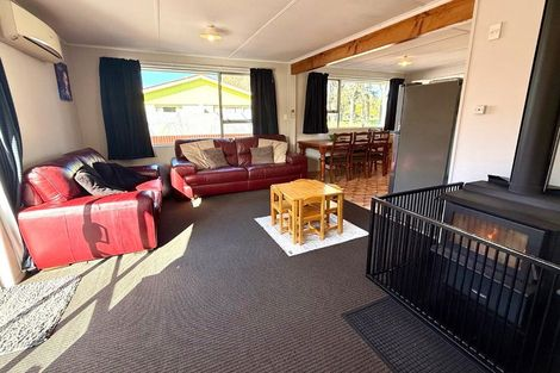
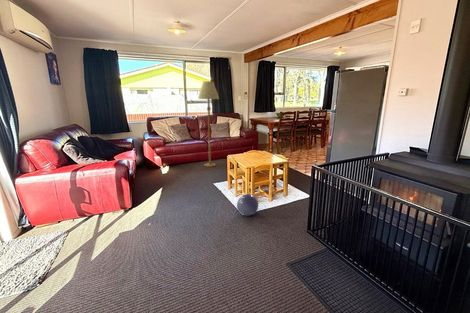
+ ball [236,193,259,217]
+ floor lamp [197,80,220,168]
